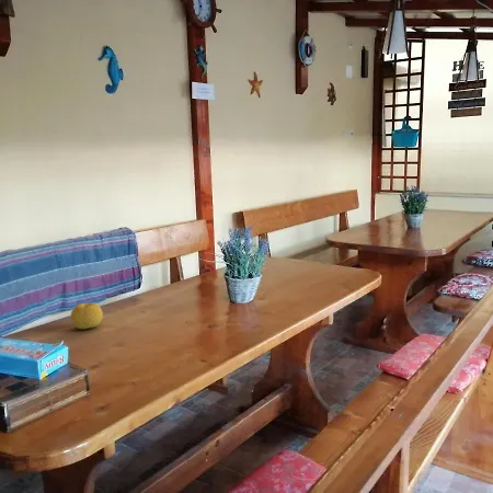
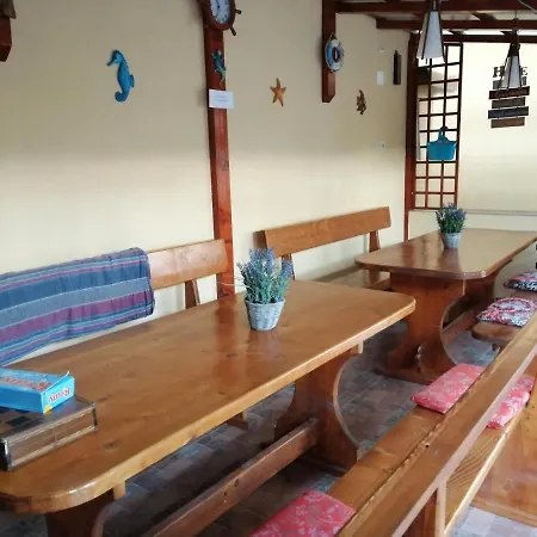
- fruit [70,302,104,330]
